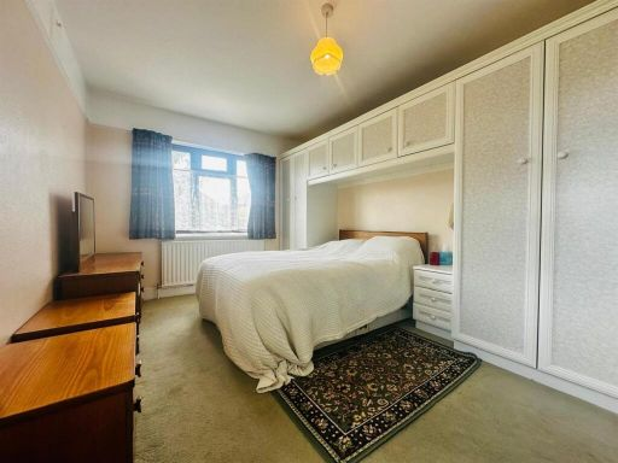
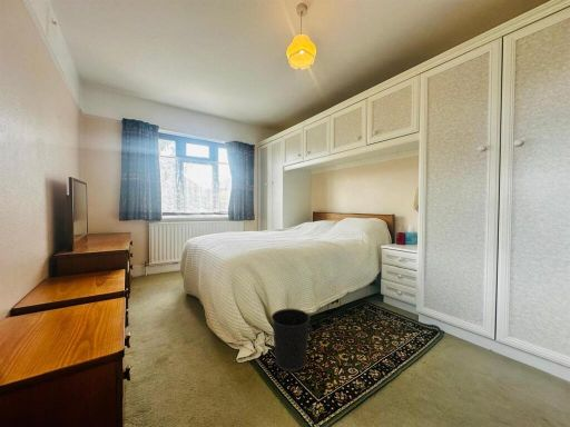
+ wastebasket [271,308,312,373]
